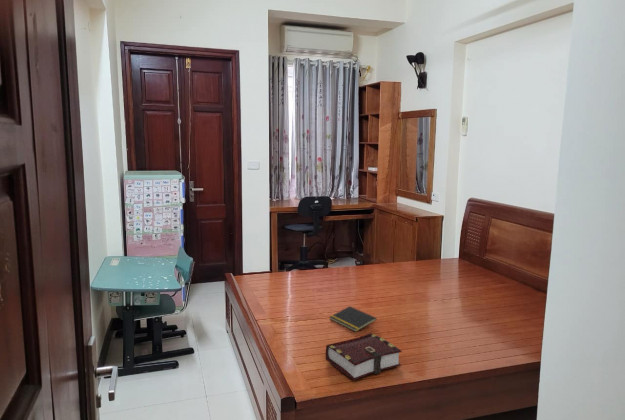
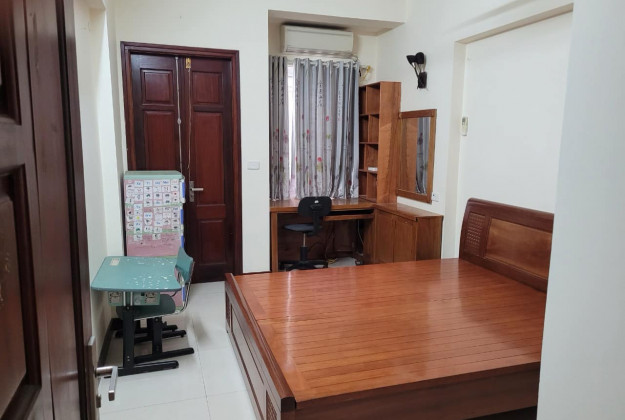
- book [325,332,403,381]
- notepad [329,305,378,333]
